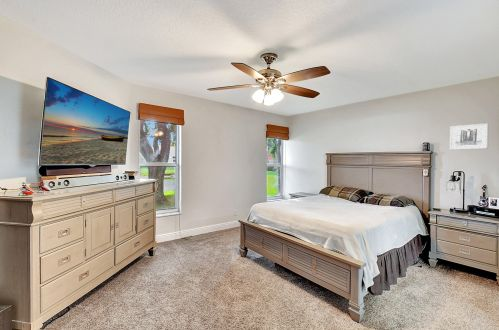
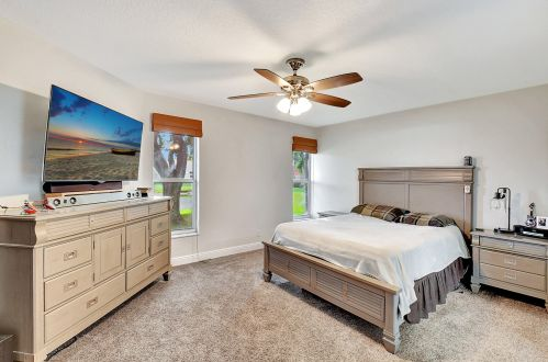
- wall art [449,122,489,151]
